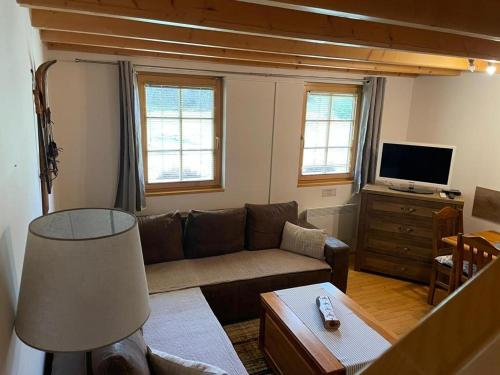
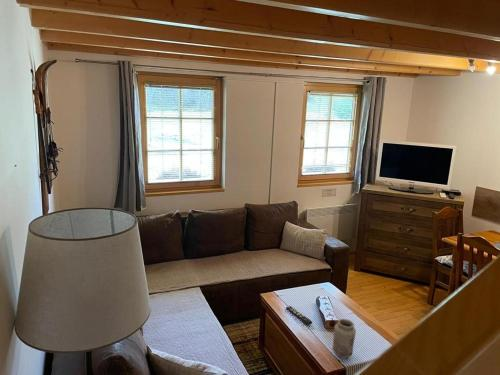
+ vase [332,318,357,359]
+ remote control [285,305,313,326]
